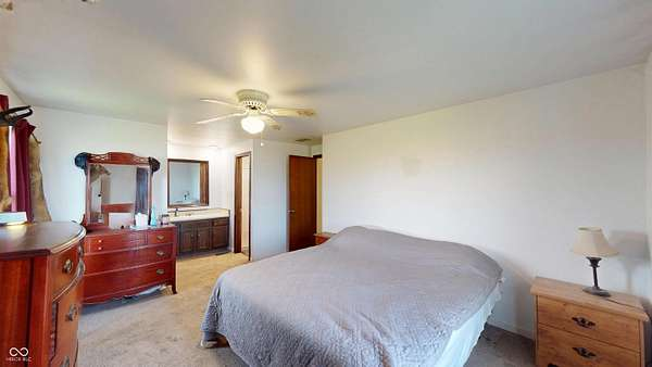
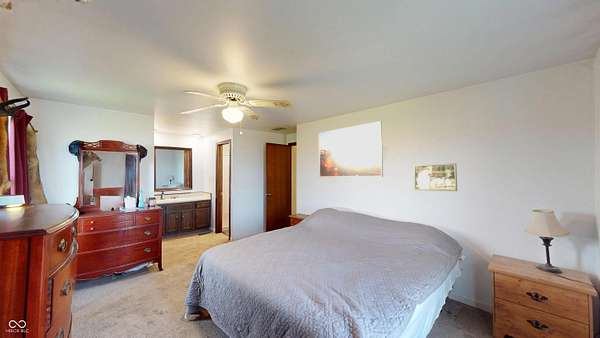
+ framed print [413,162,458,192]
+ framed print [318,120,384,178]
